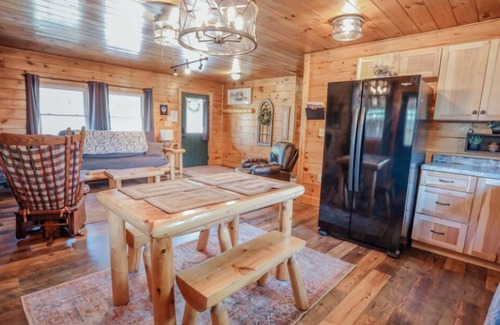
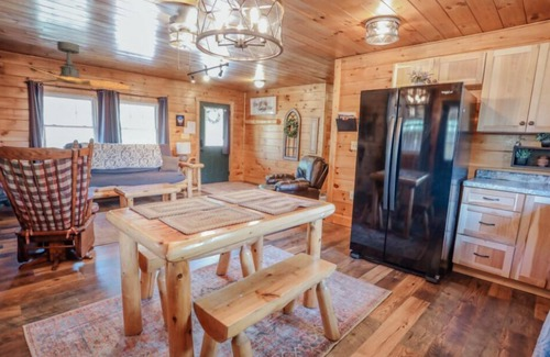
+ ceiling fan [26,40,131,91]
